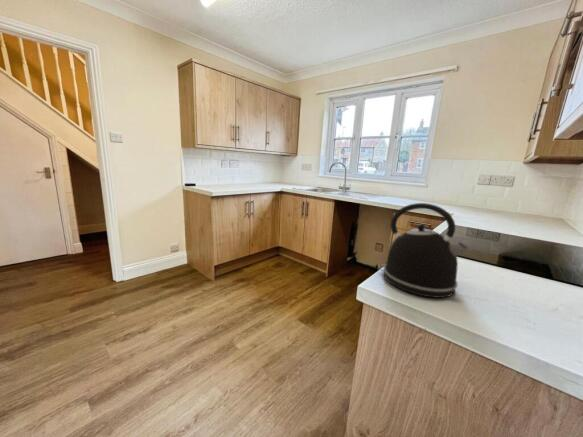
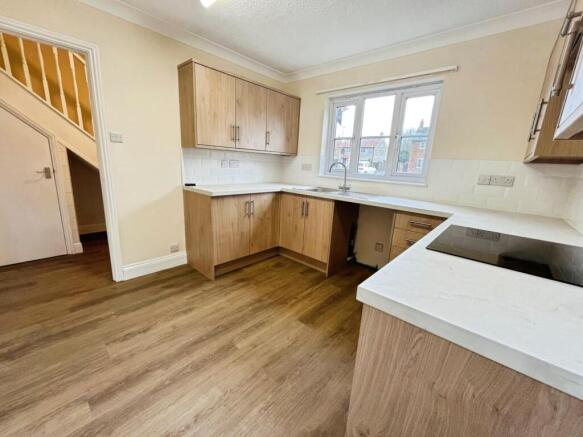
- kettle [380,202,471,299]
